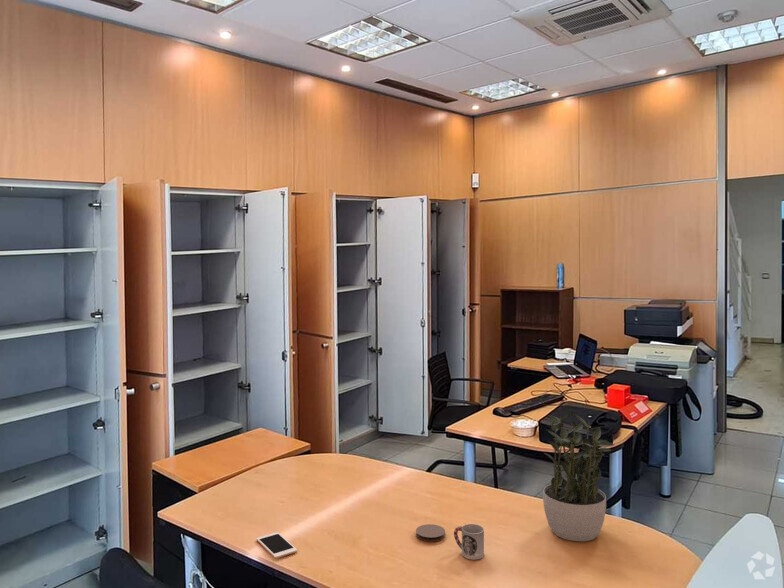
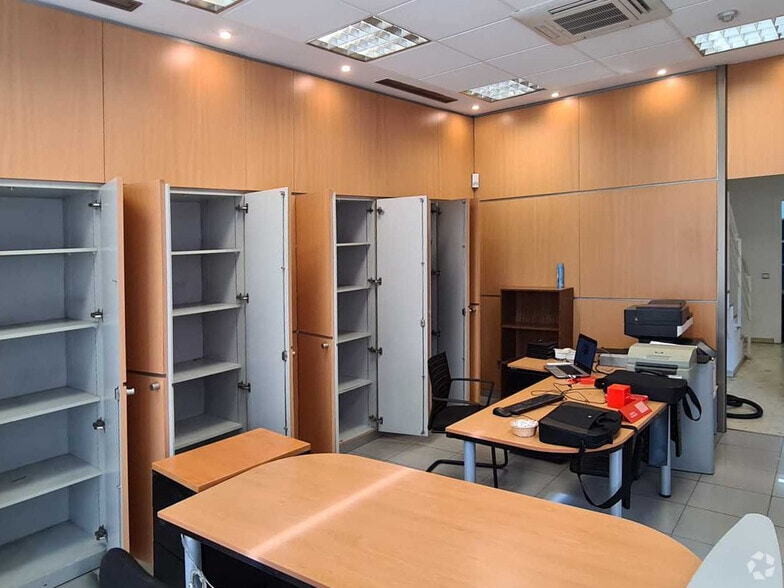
- coaster [415,523,446,542]
- cup [453,523,485,561]
- potted plant [542,411,615,542]
- cell phone [256,531,298,559]
